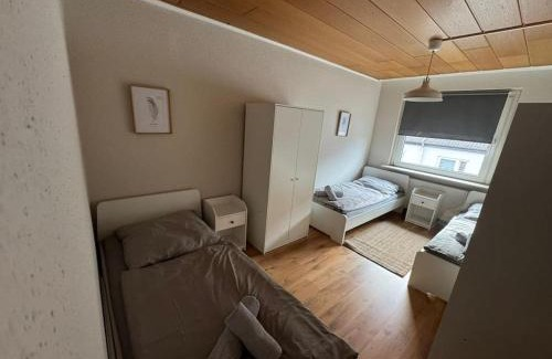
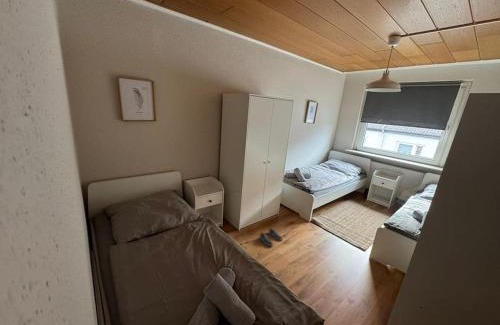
+ shoe [258,227,283,247]
